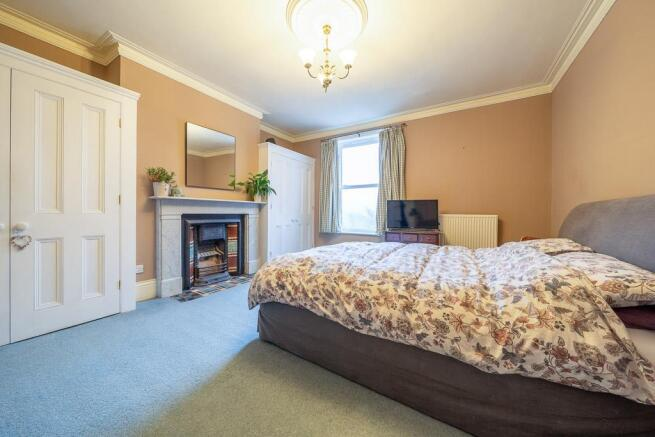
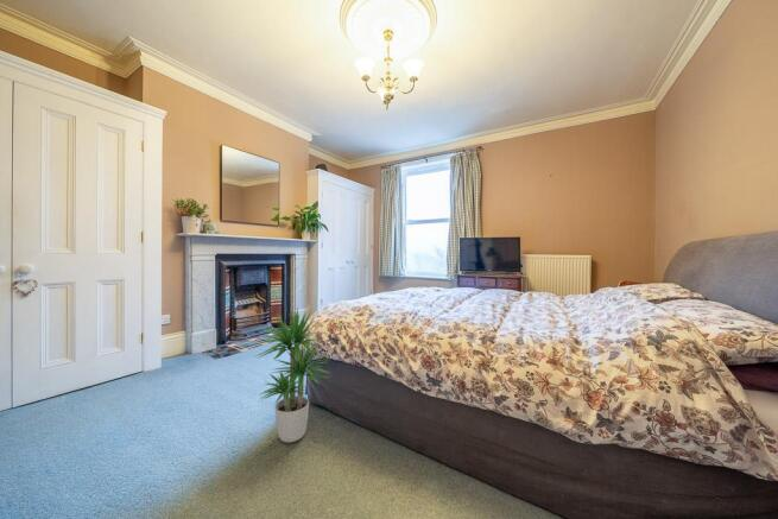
+ potted plant [252,306,331,443]
